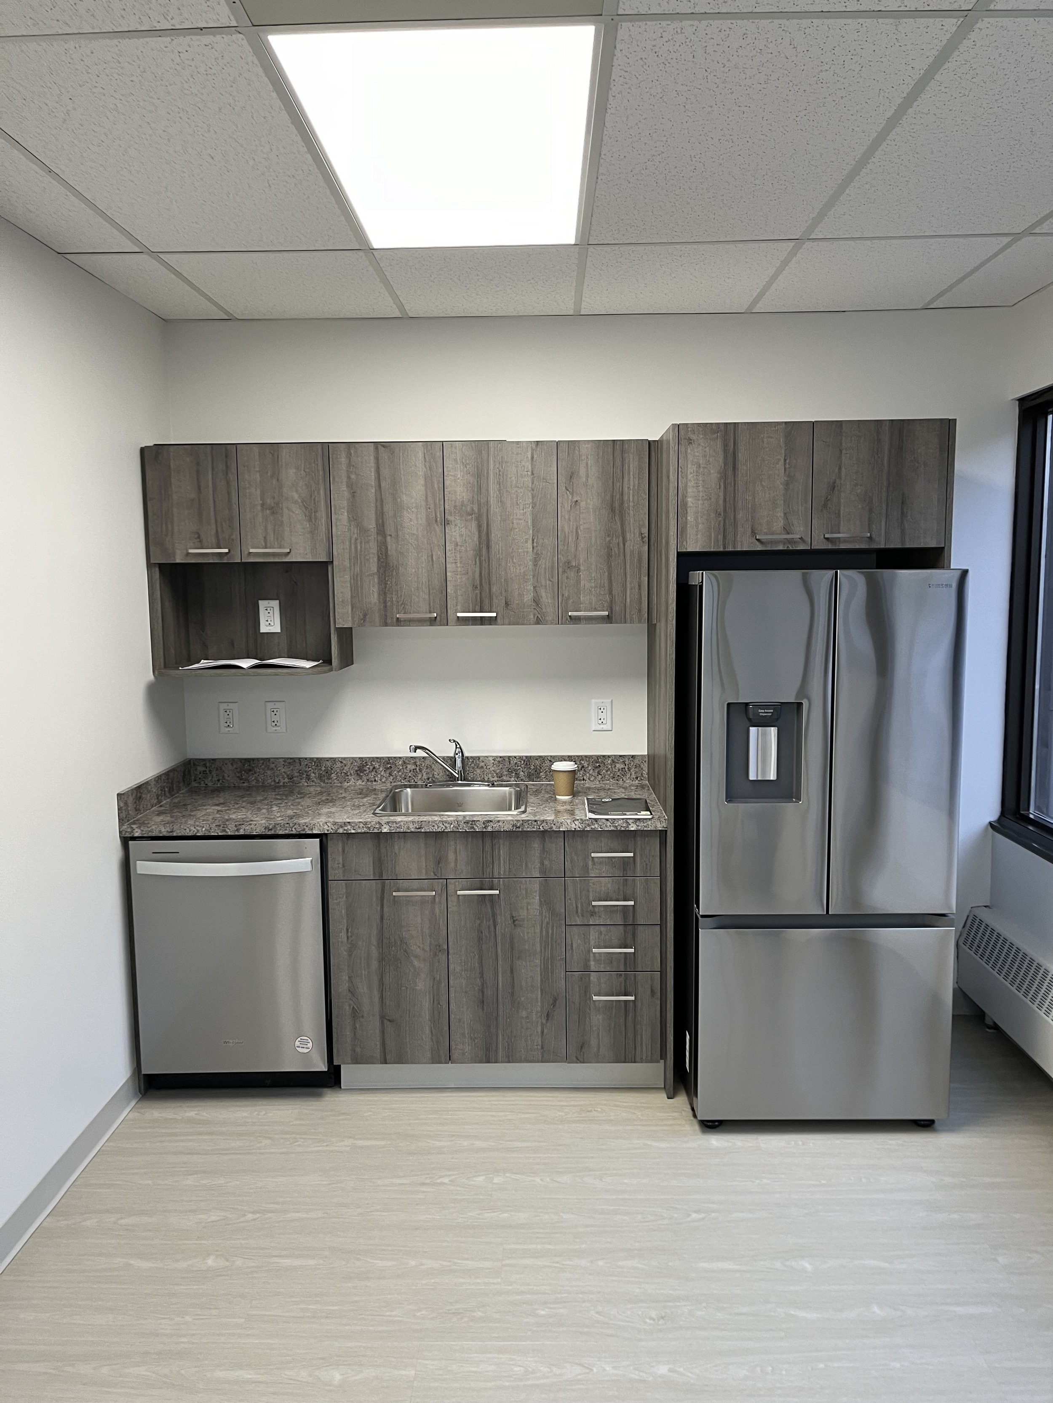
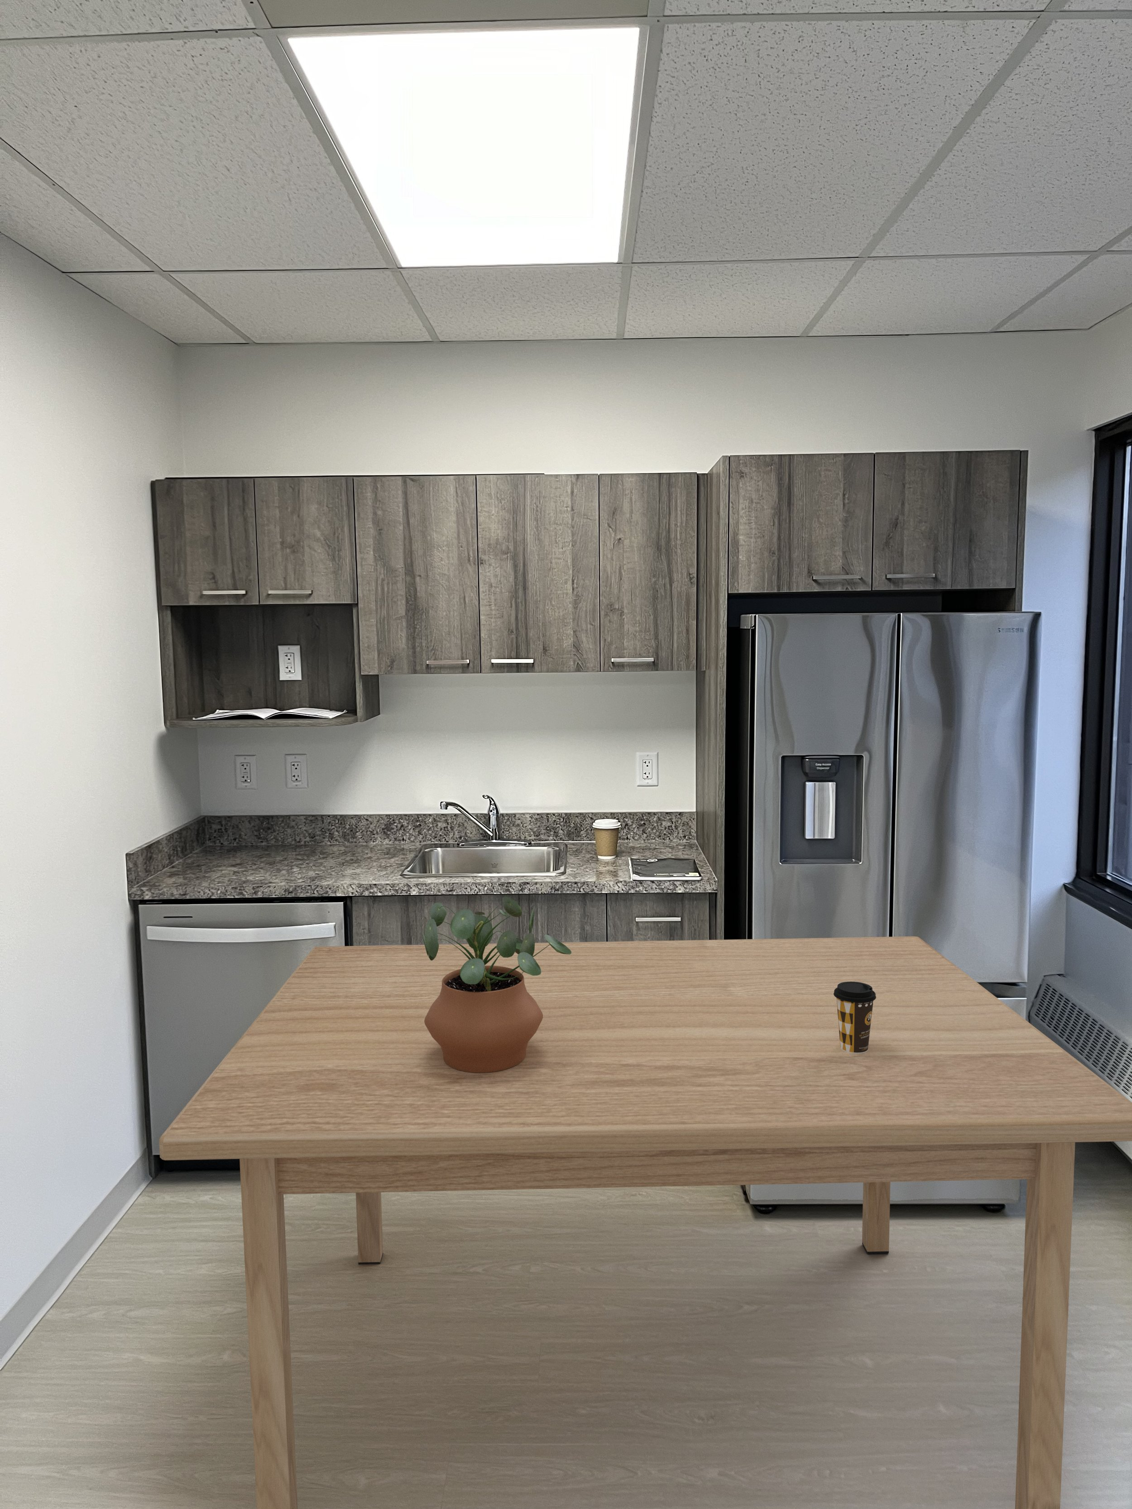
+ table [158,936,1132,1509]
+ coffee cup [834,981,876,1054]
+ potted plant [421,897,572,1073]
